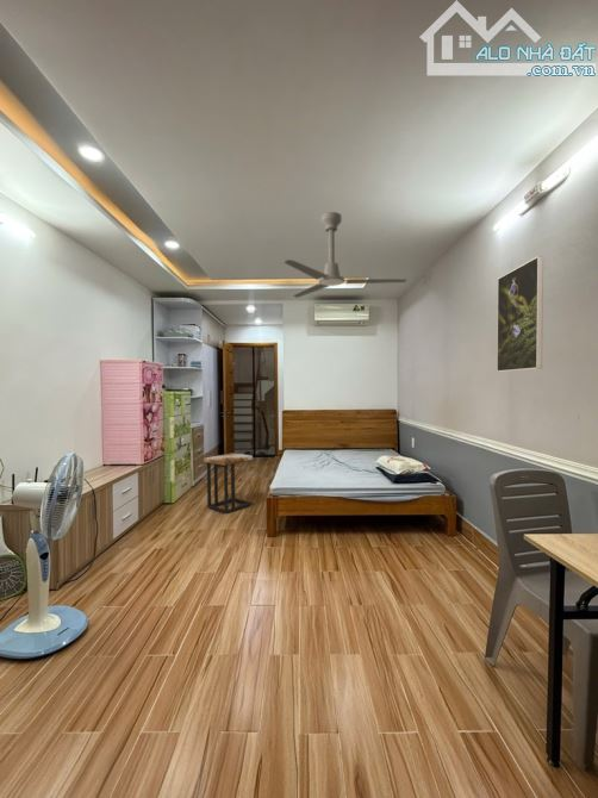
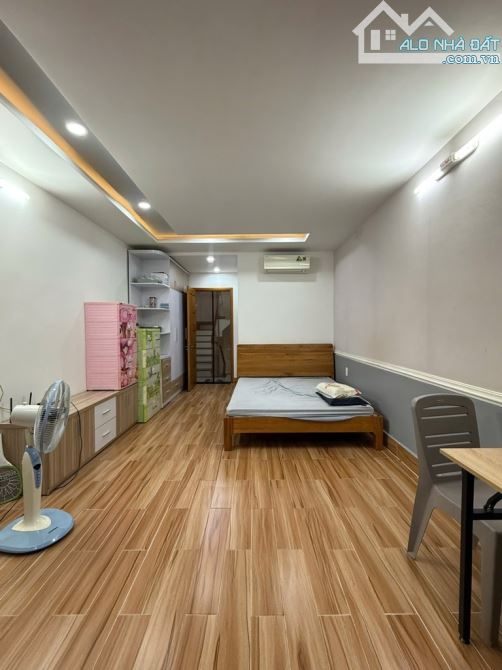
- side table [203,451,254,515]
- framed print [496,255,544,373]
- ceiling fan [282,211,409,299]
